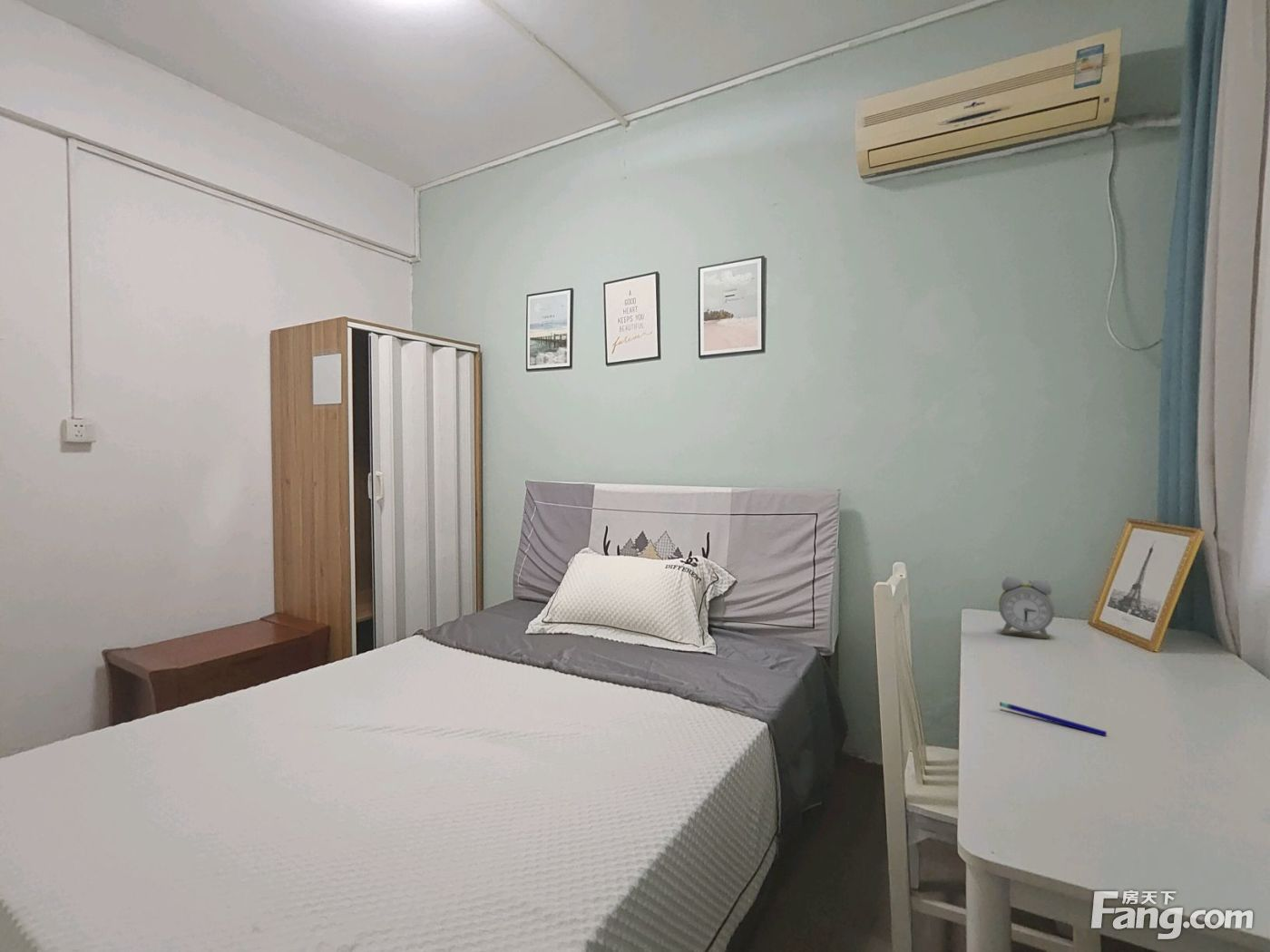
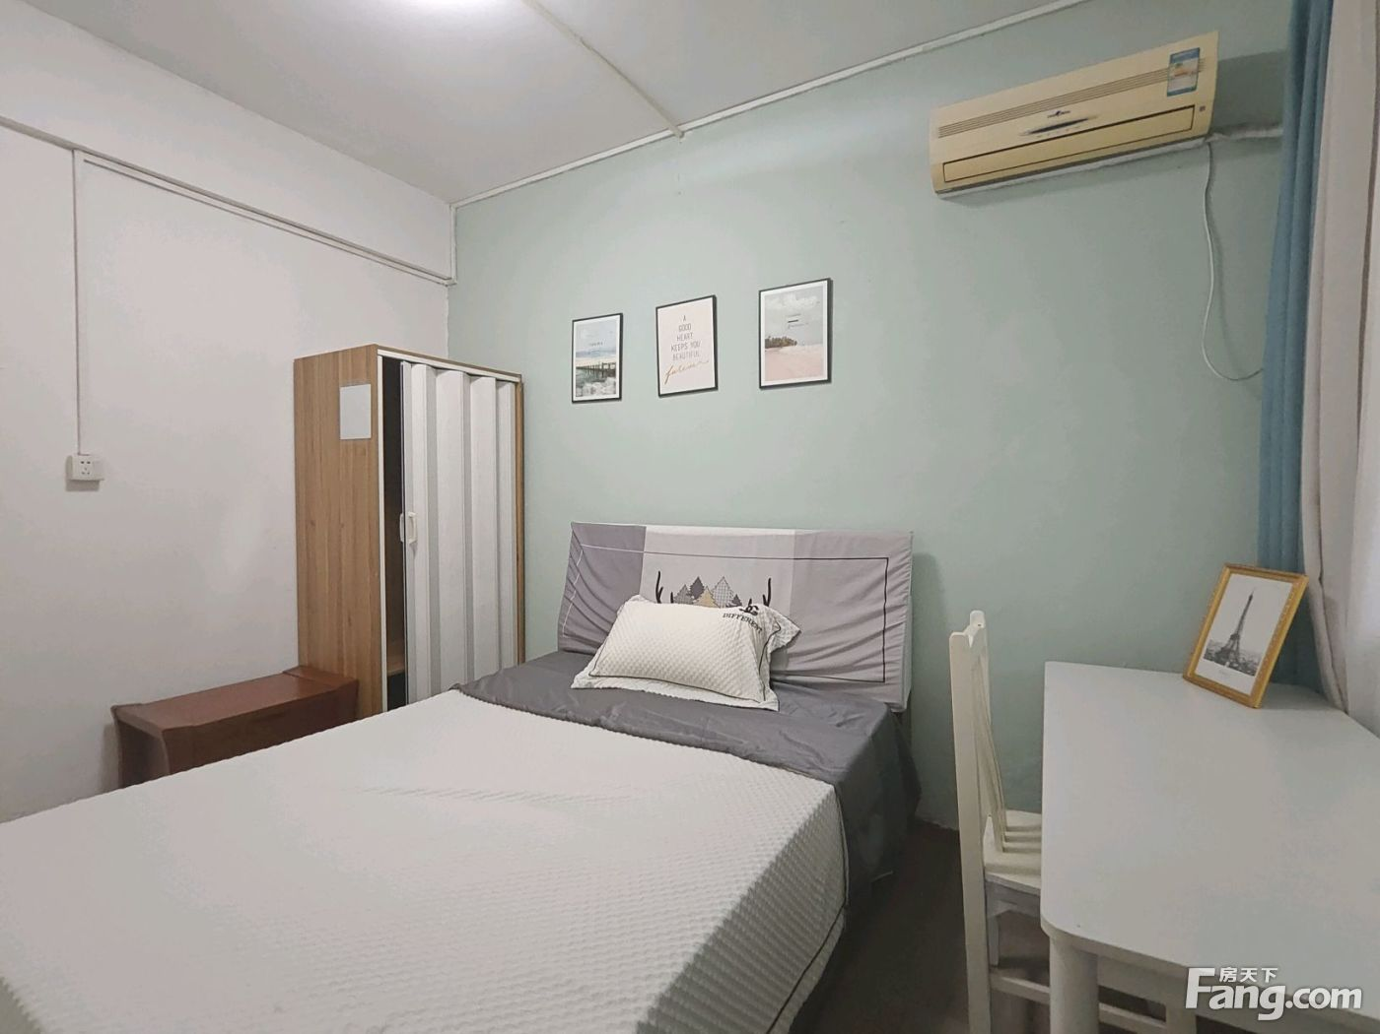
- pen [999,701,1108,737]
- alarm clock [998,576,1055,640]
